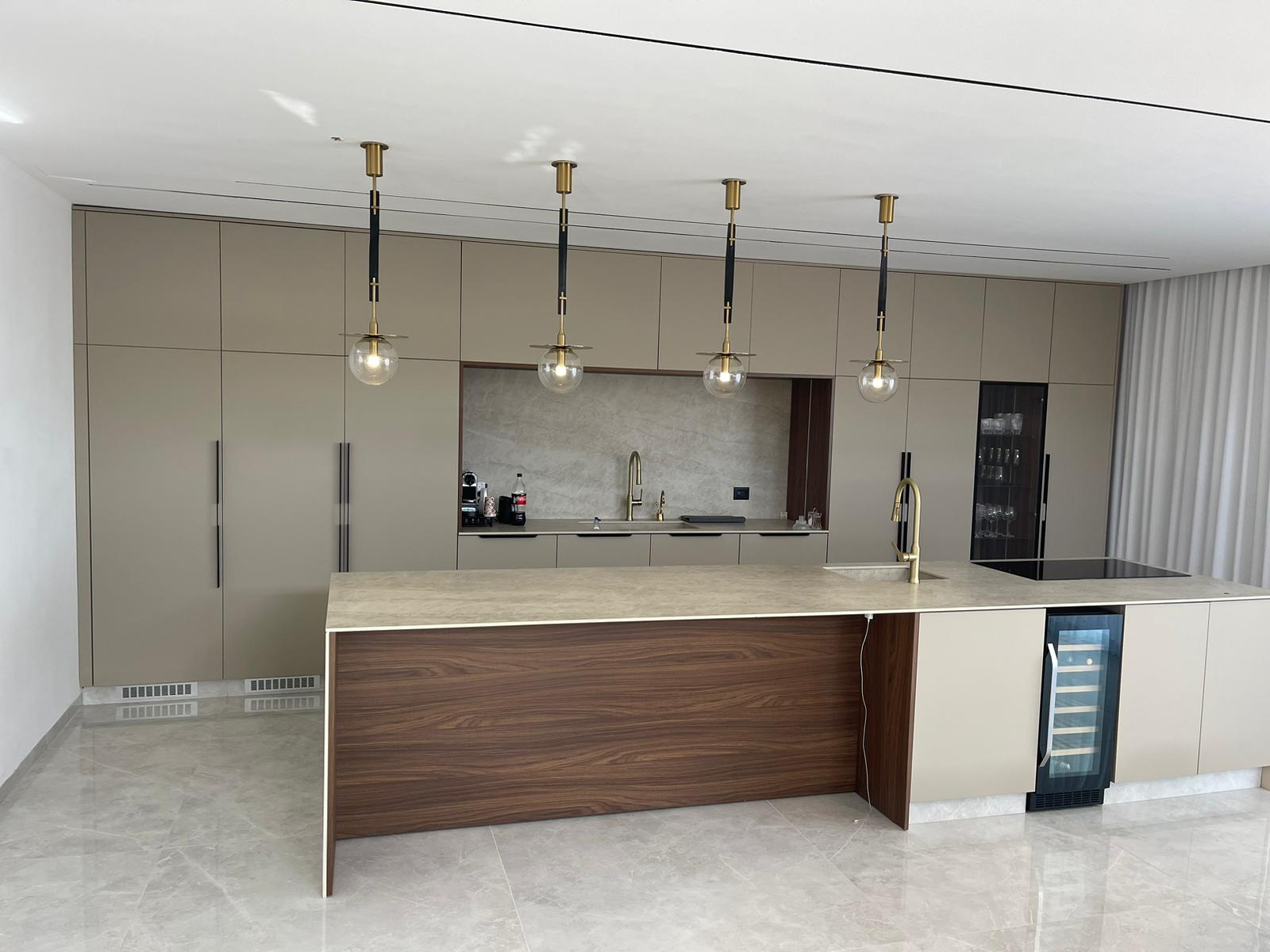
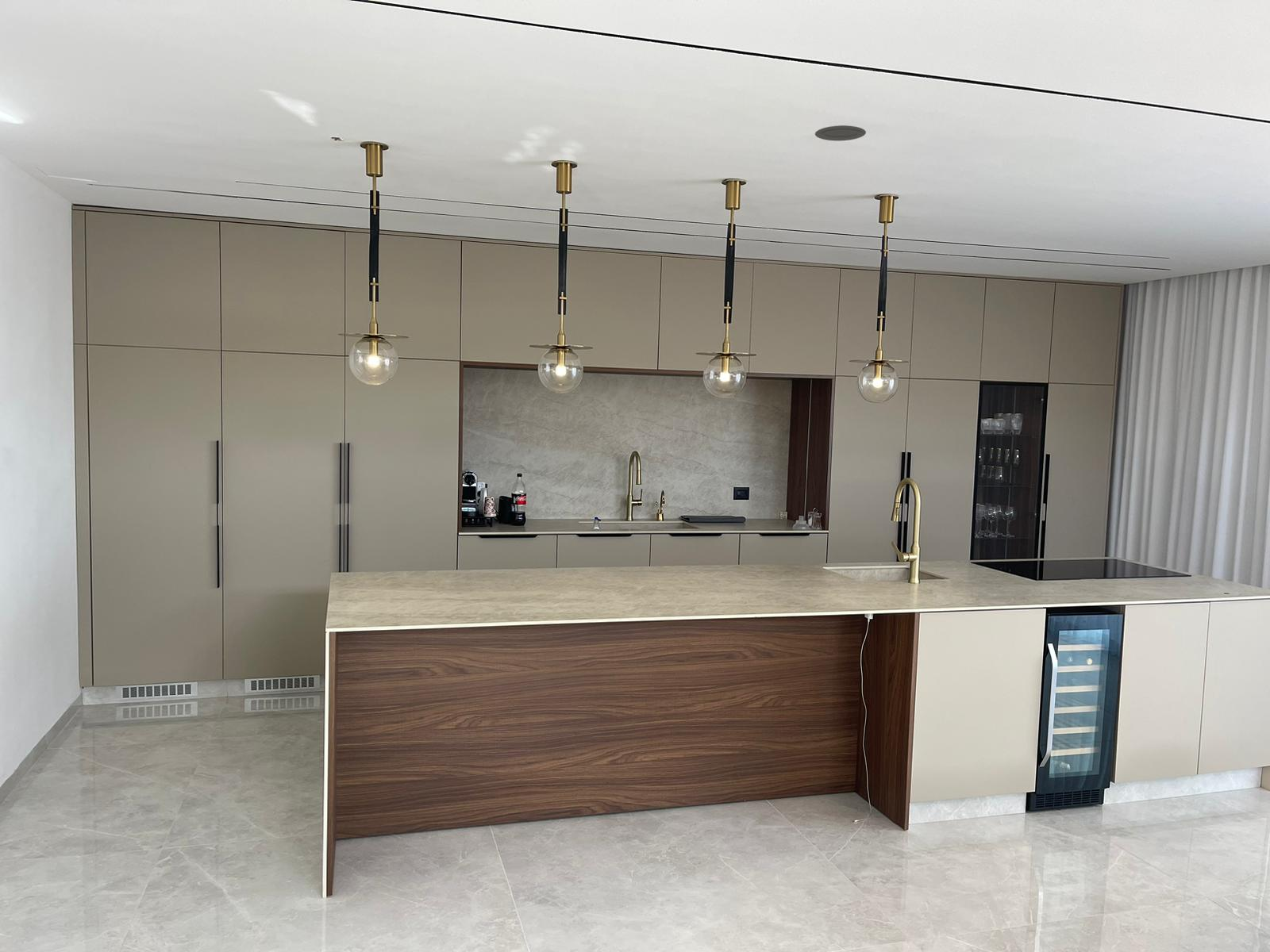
+ recessed light [814,125,867,142]
